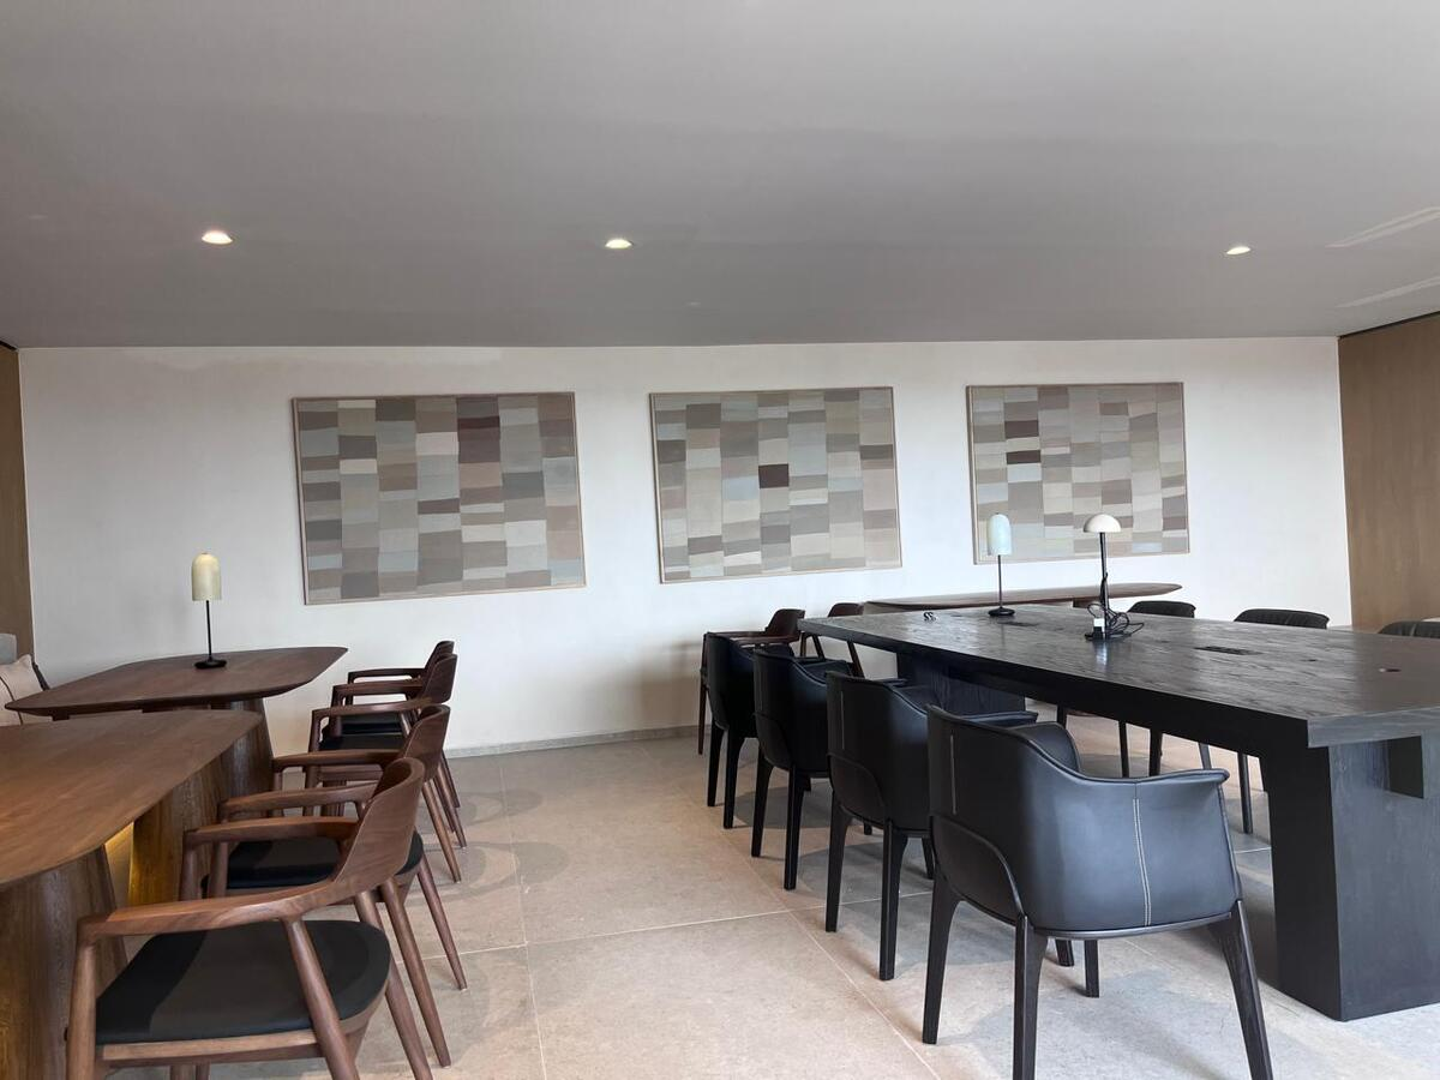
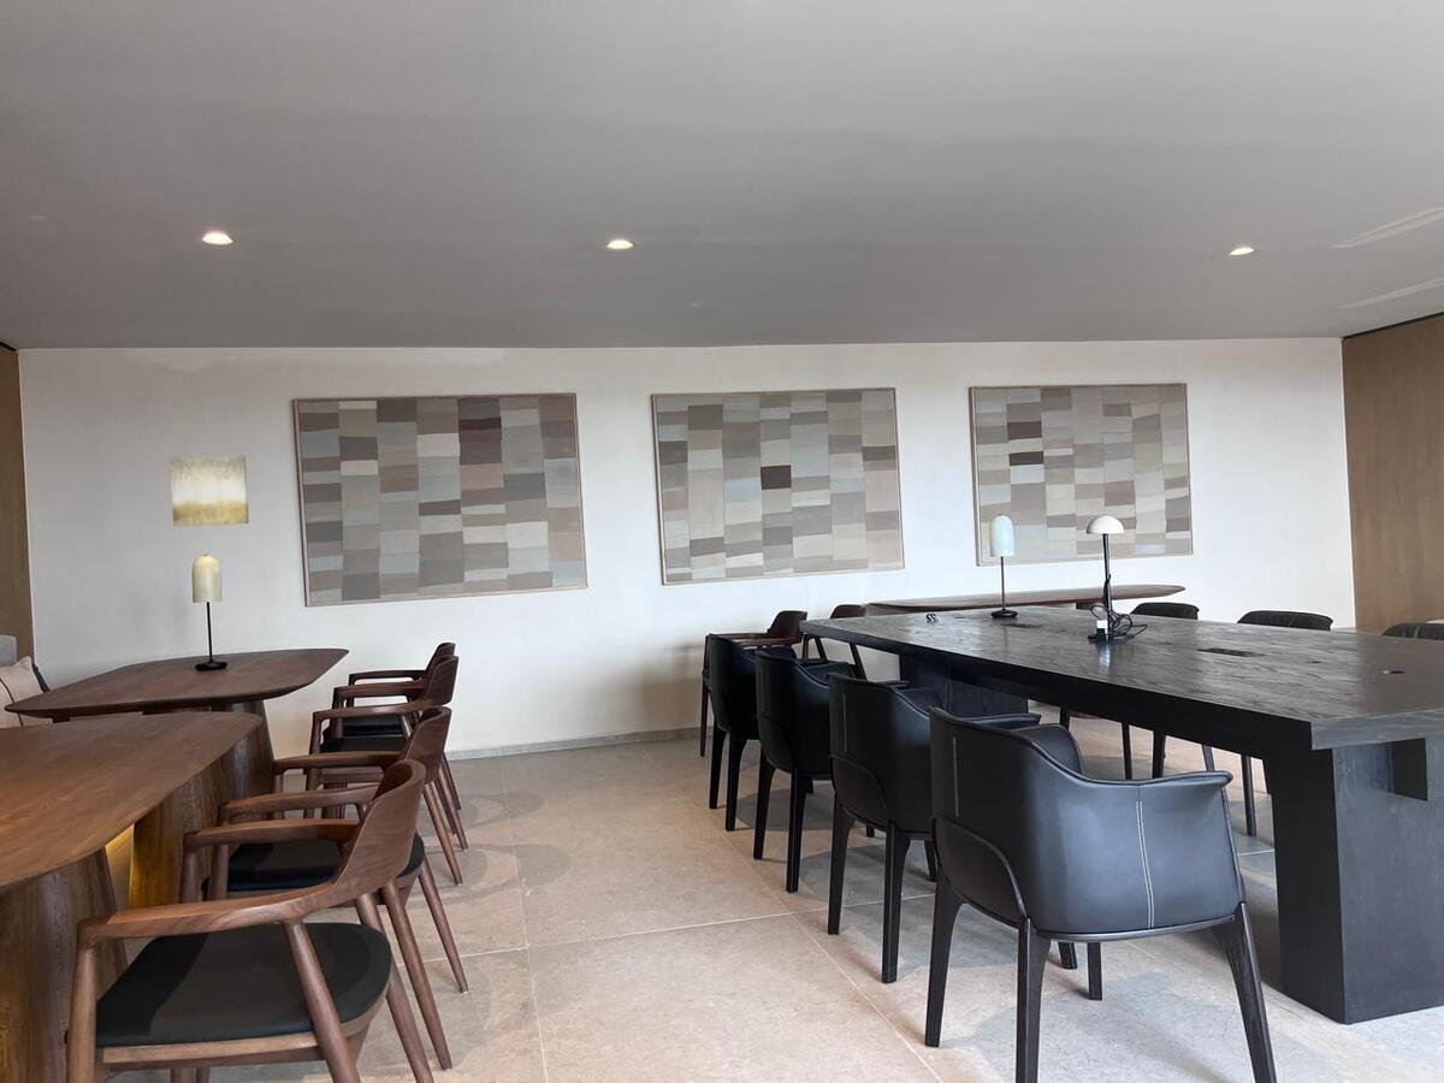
+ wall art [168,455,250,527]
